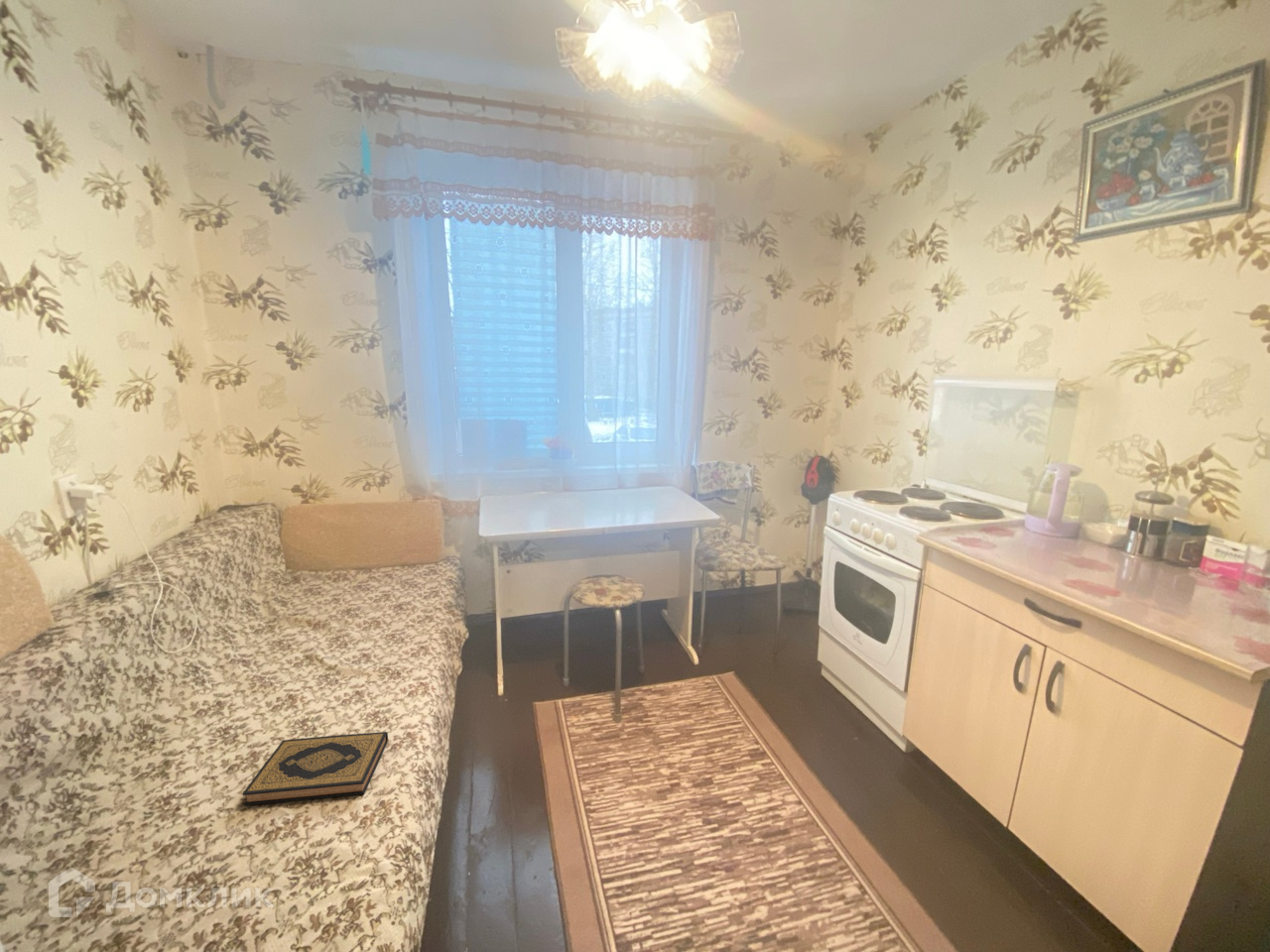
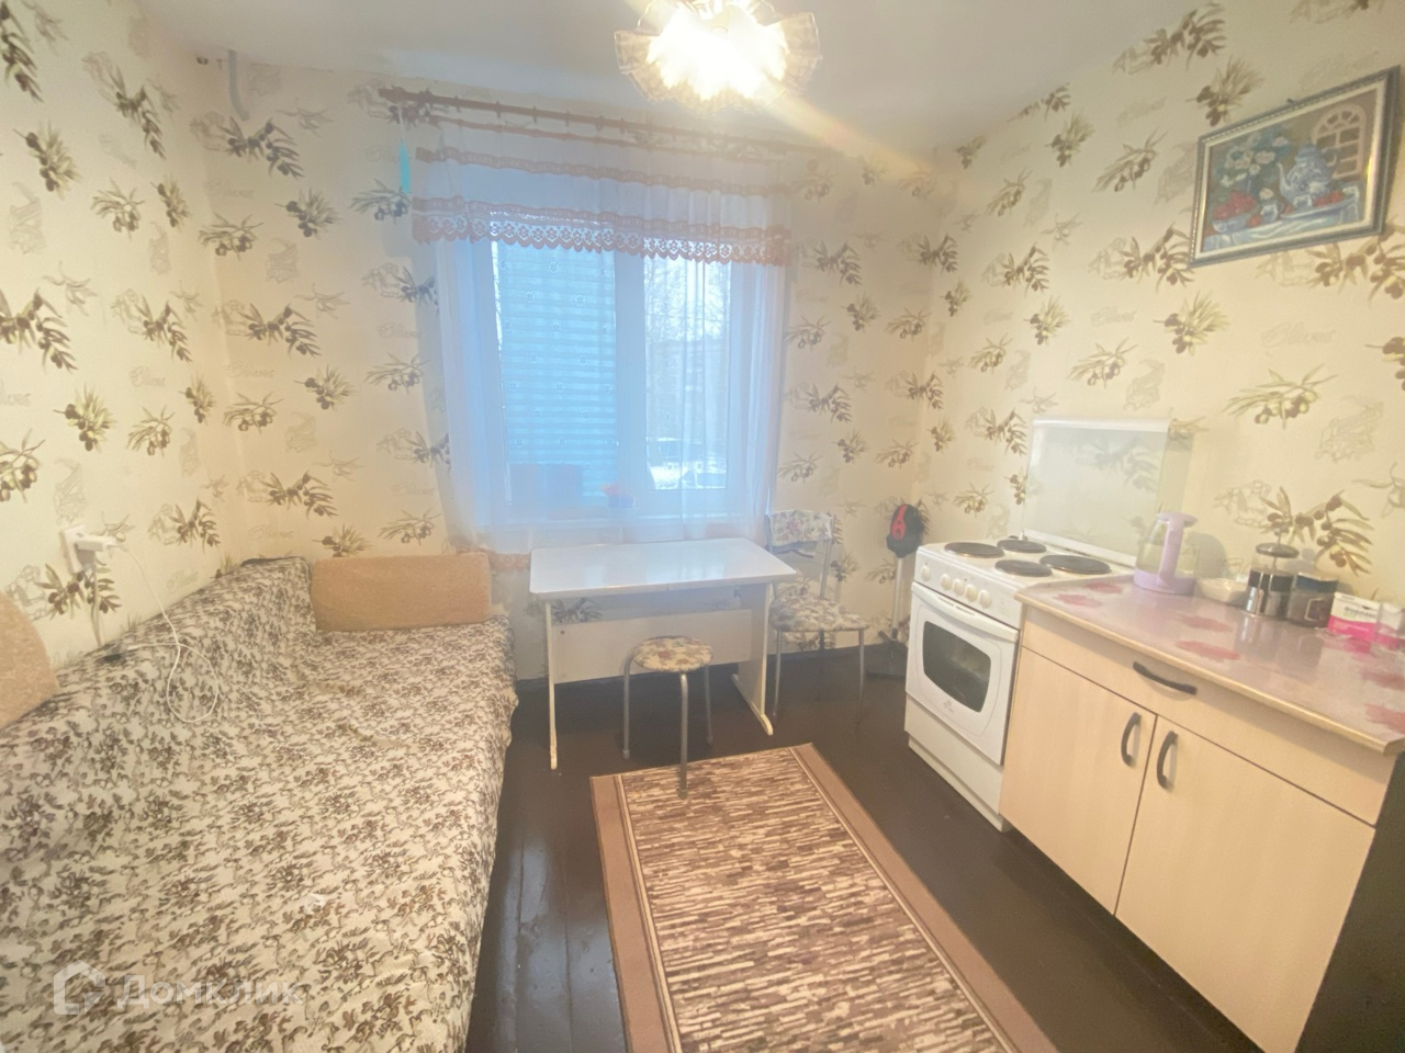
- hardback book [242,731,389,806]
